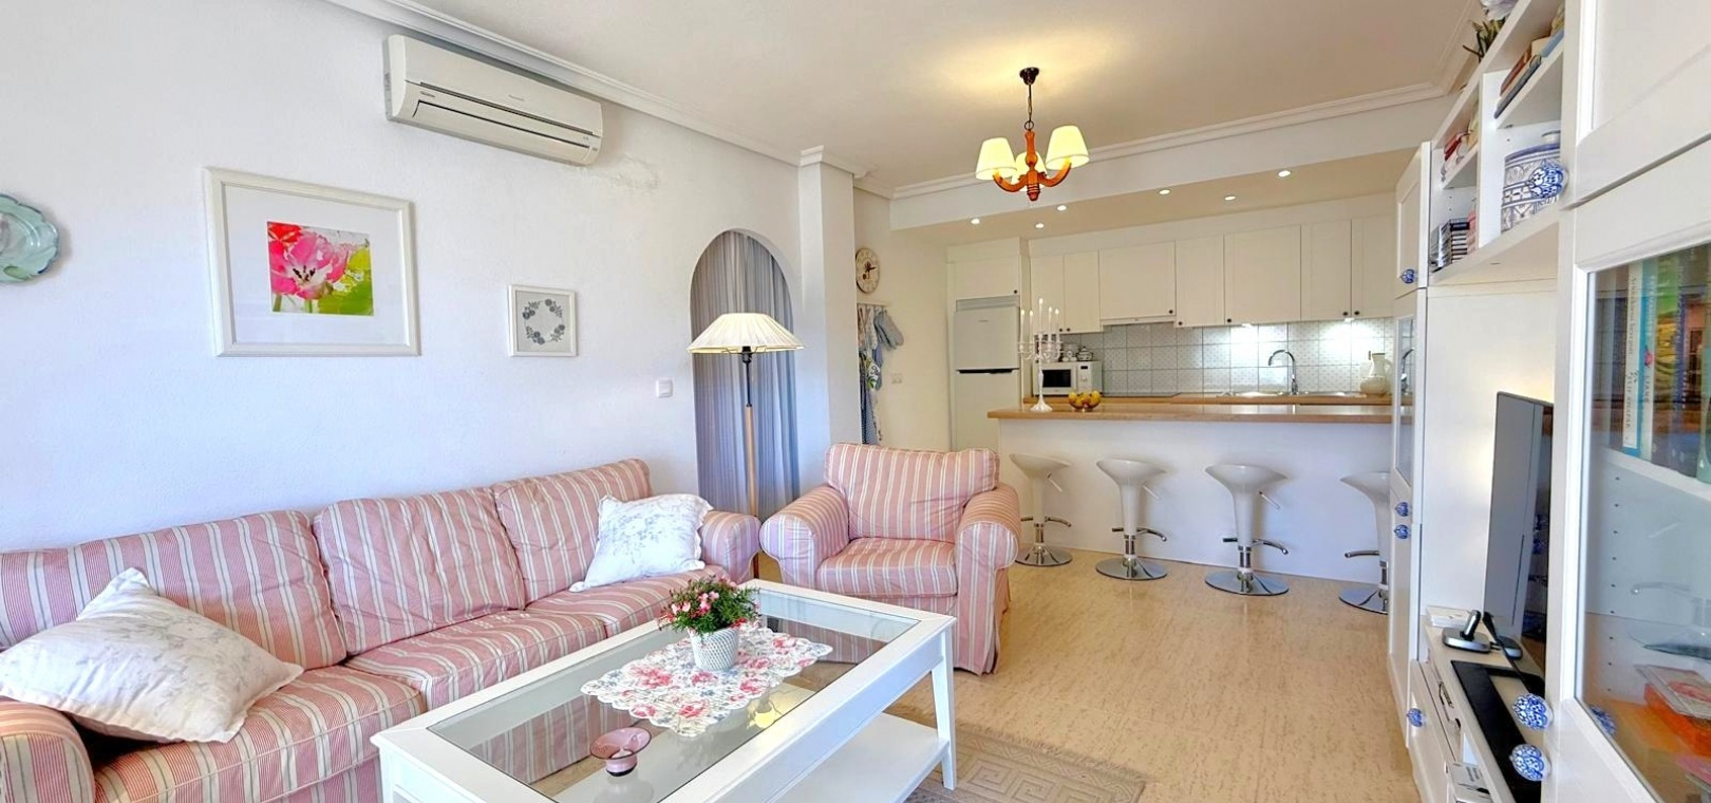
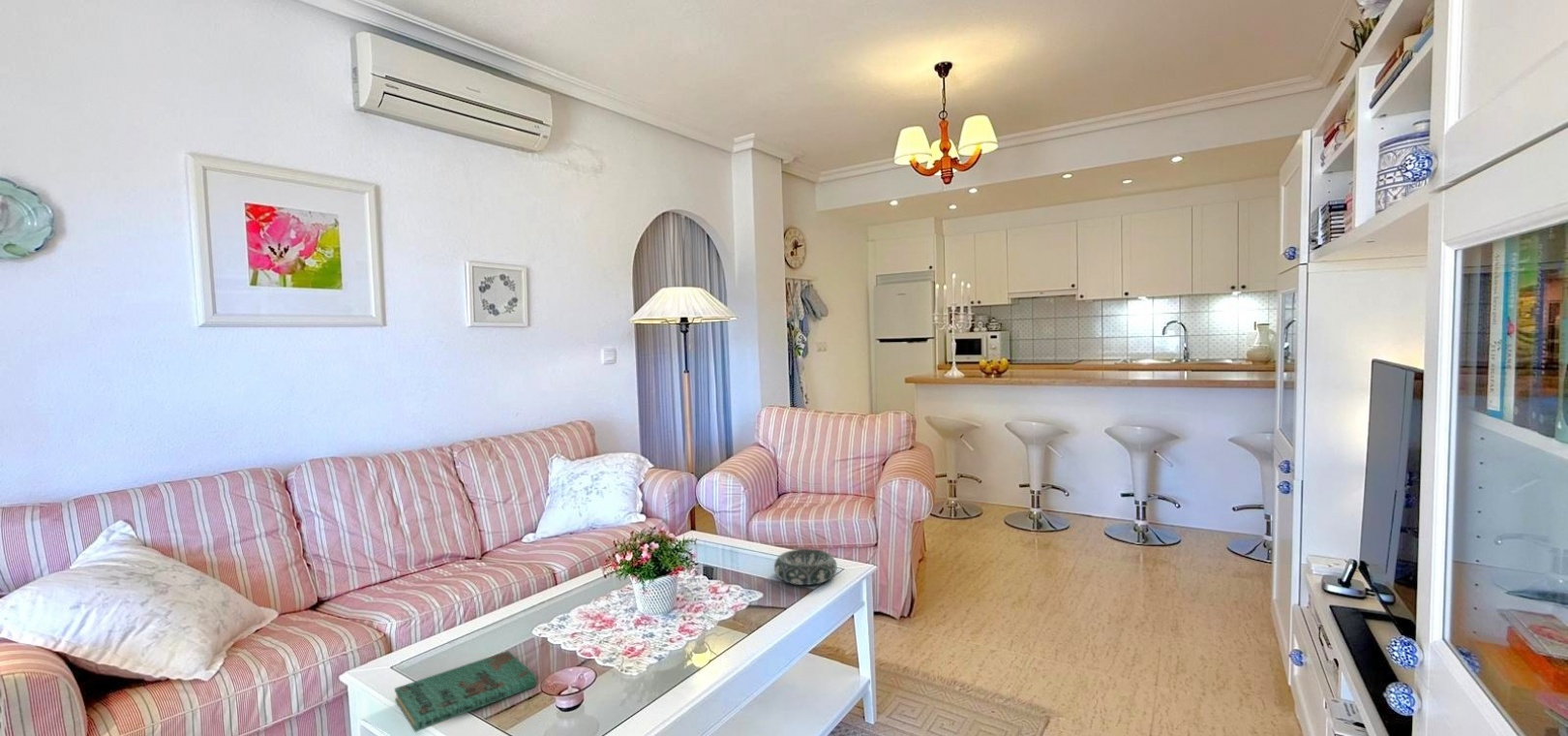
+ decorative bowl [773,548,838,586]
+ book [394,650,538,733]
